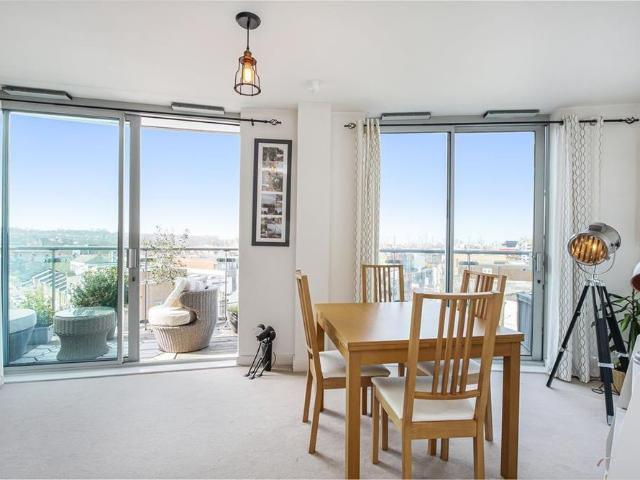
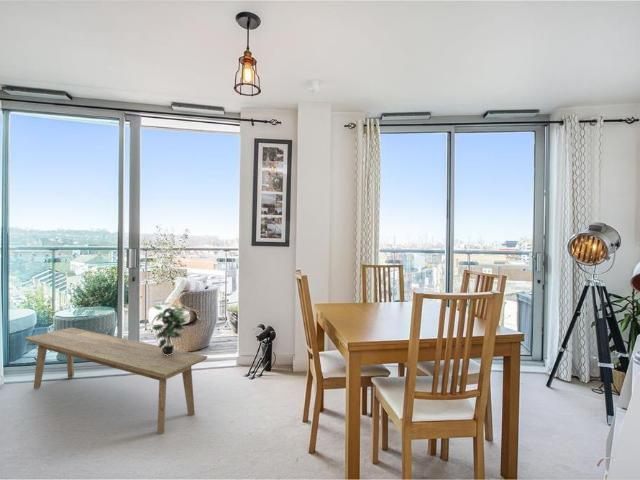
+ bench [23,327,208,435]
+ potted plant [150,301,187,356]
